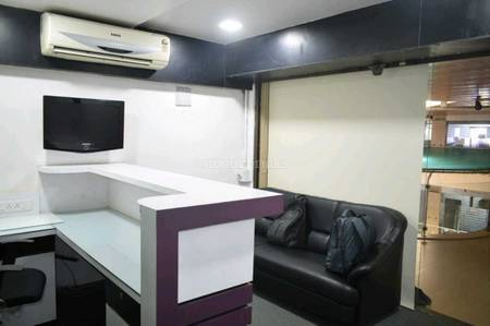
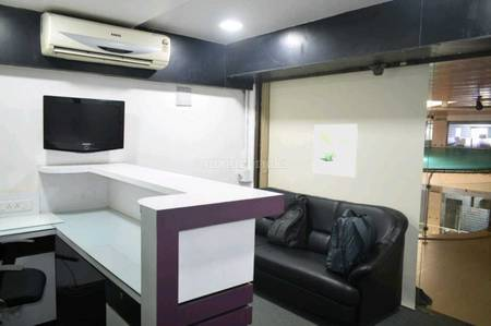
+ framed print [311,123,359,178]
